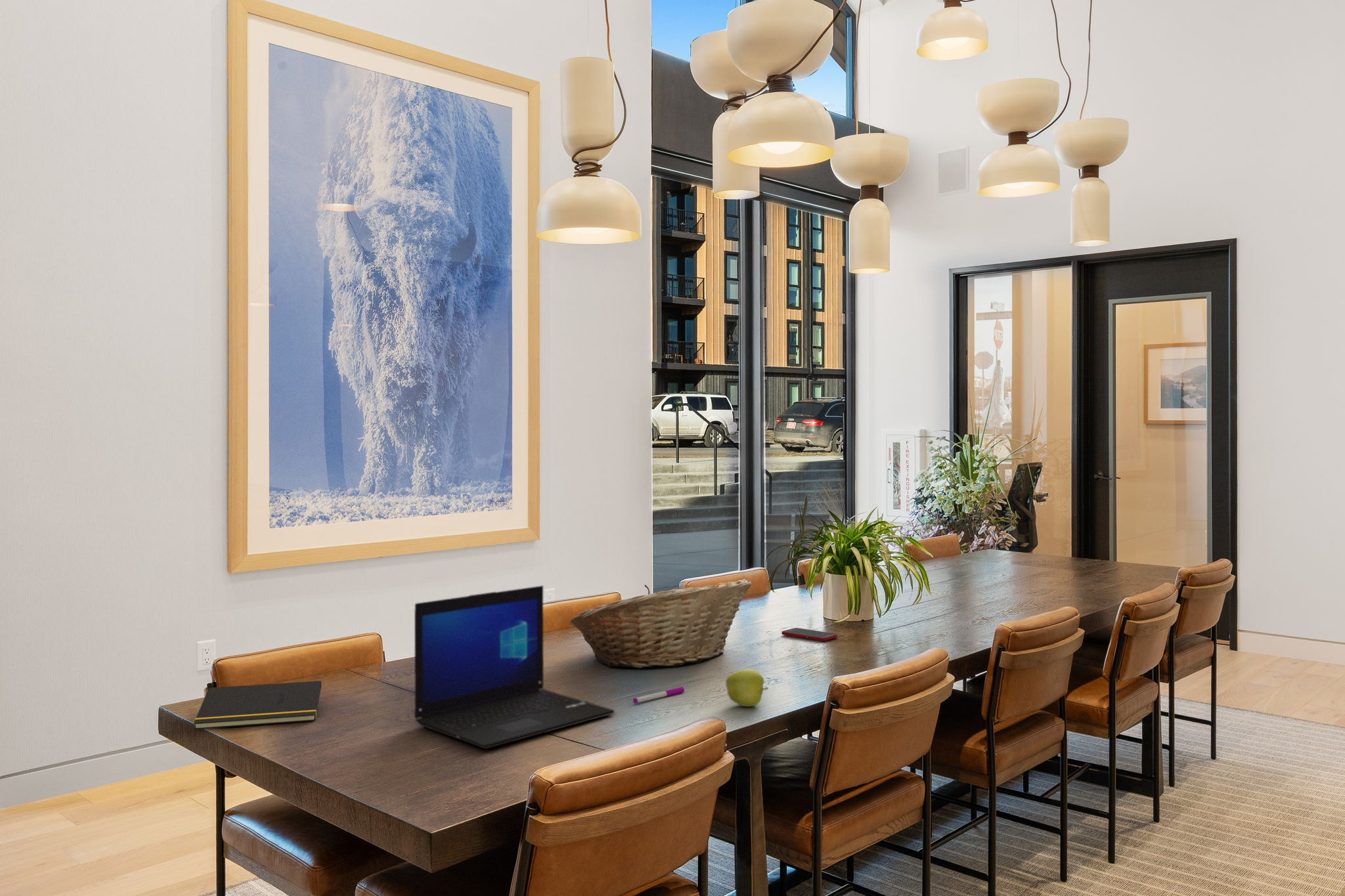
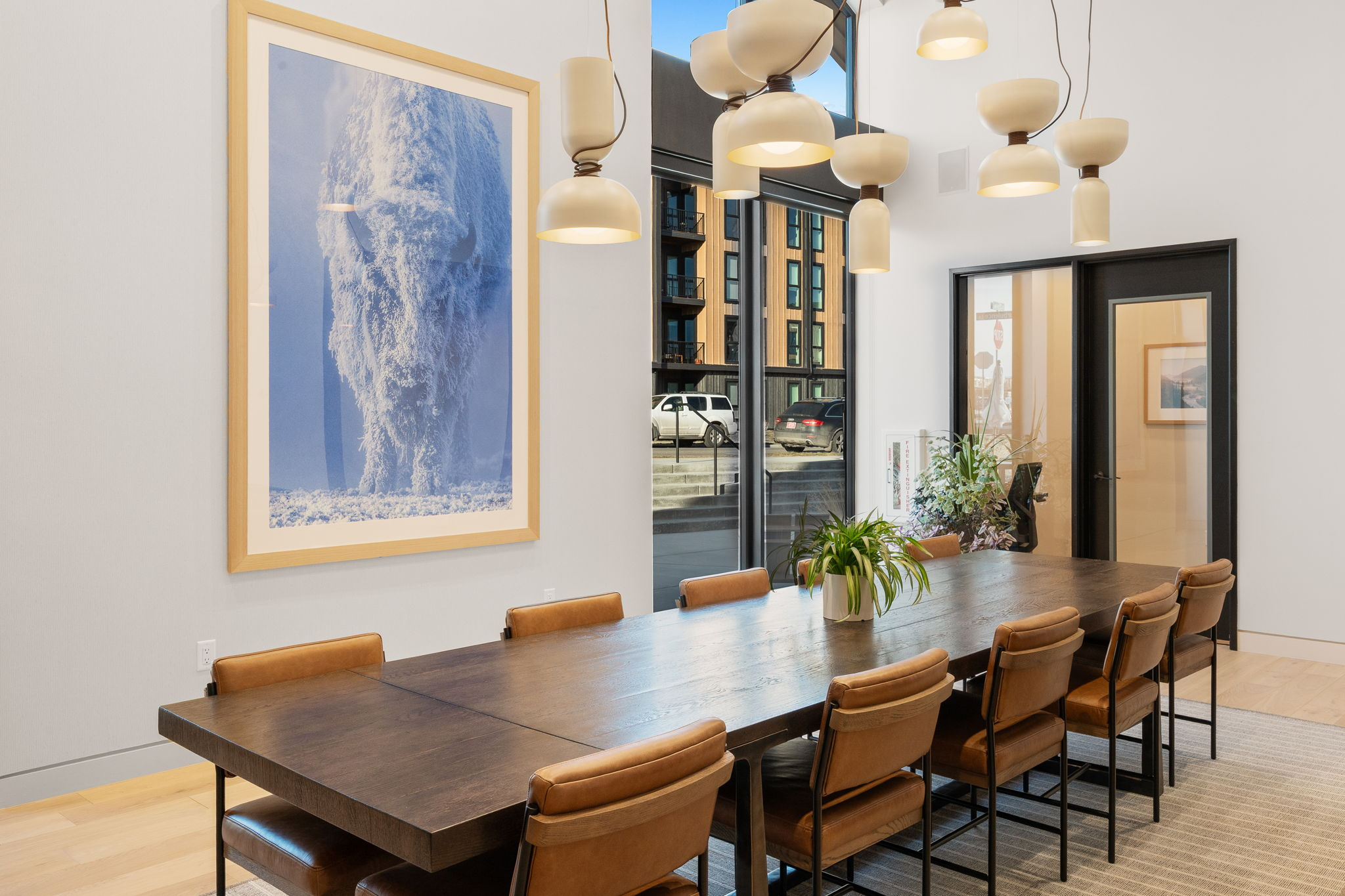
- cell phone [781,628,838,641]
- laptop [414,585,615,750]
- apple [725,668,768,707]
- notepad [193,680,322,730]
- pen [632,687,685,704]
- fruit basket [569,578,752,669]
